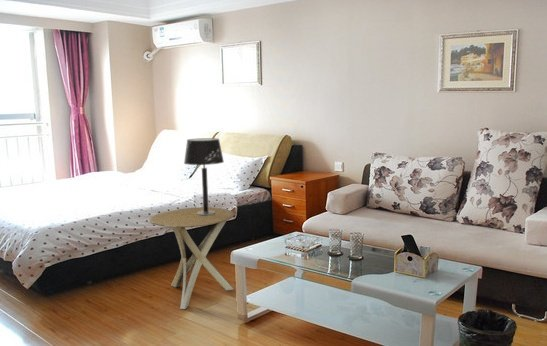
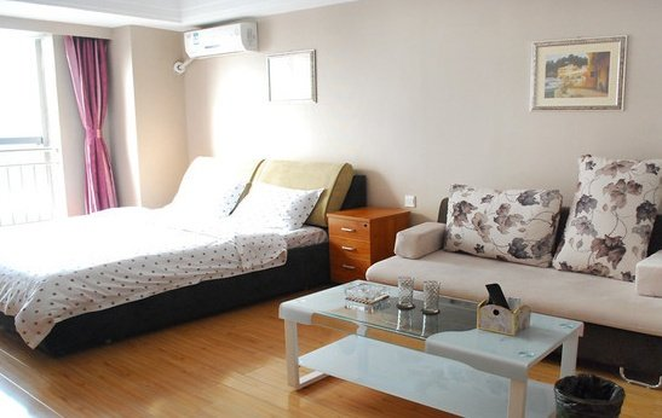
- table lamp [183,137,225,215]
- side table [149,207,235,310]
